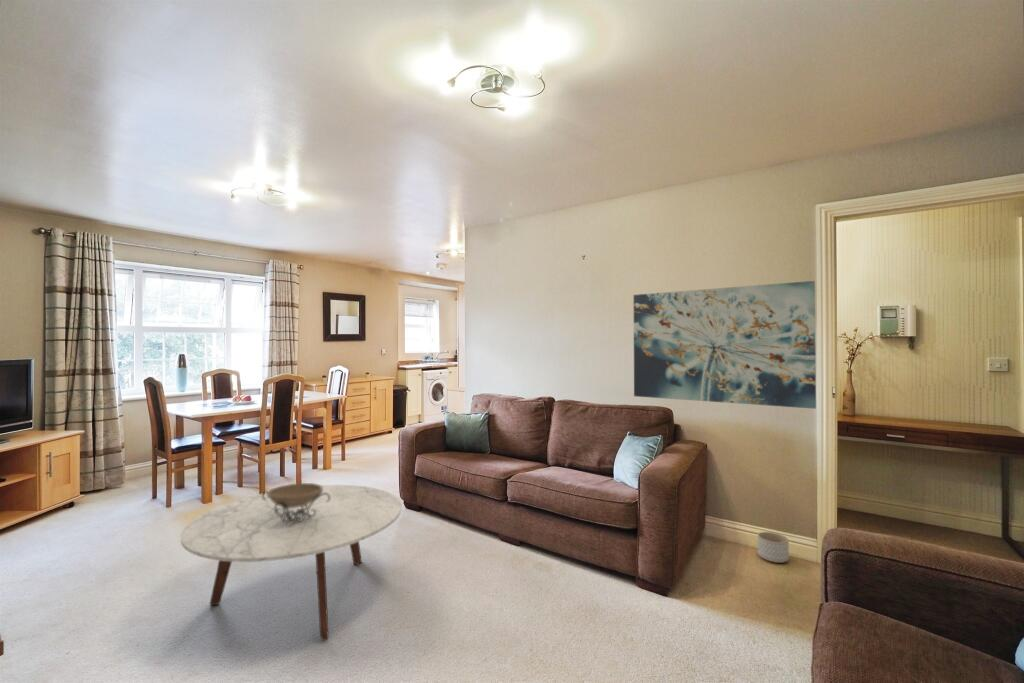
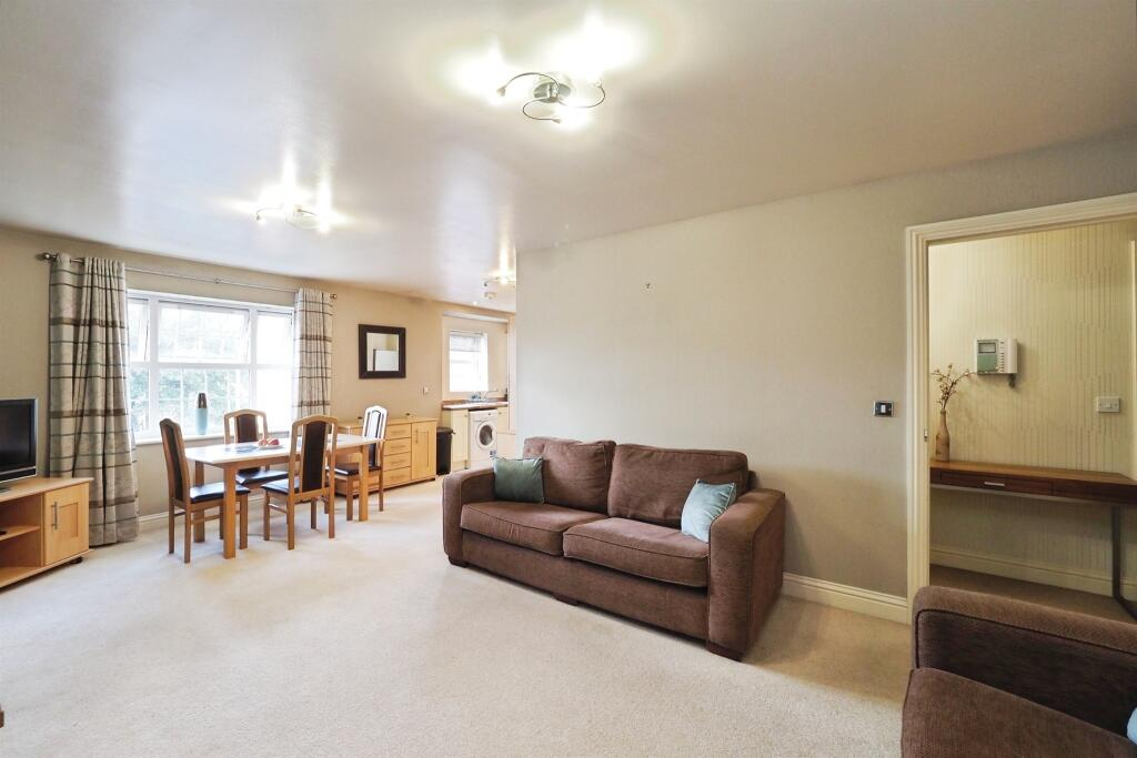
- wall art [633,280,817,410]
- coffee table [180,484,403,642]
- planter [757,531,790,564]
- decorative bowl [262,482,330,526]
